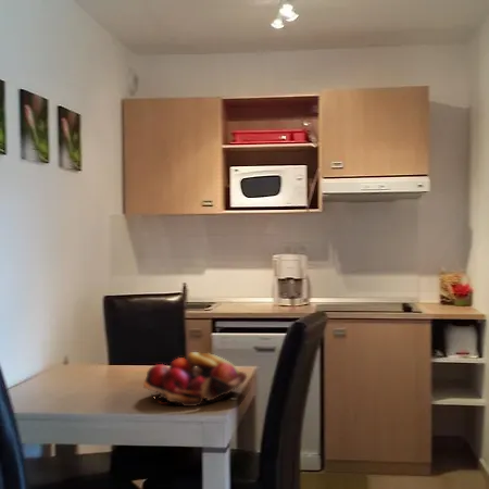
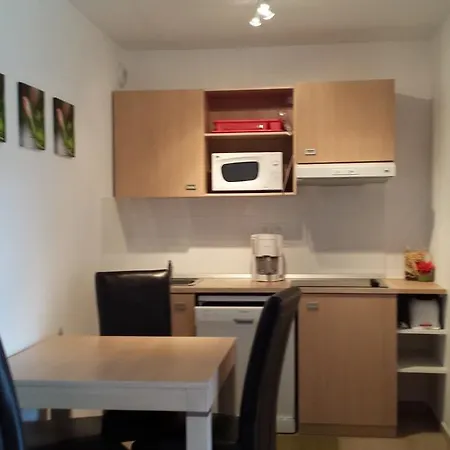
- fruit basket [142,351,248,408]
